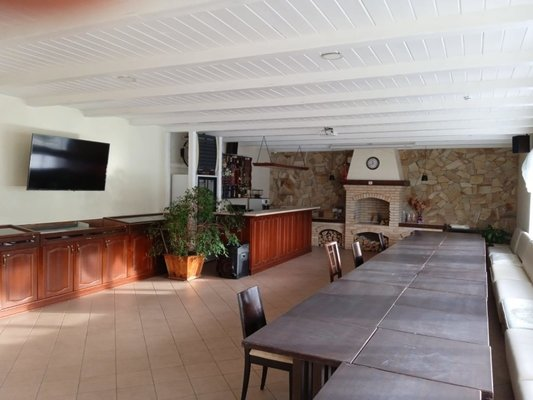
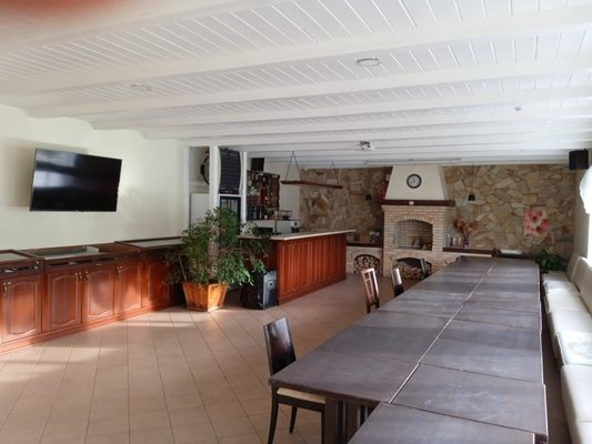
+ wall art [523,210,549,238]
